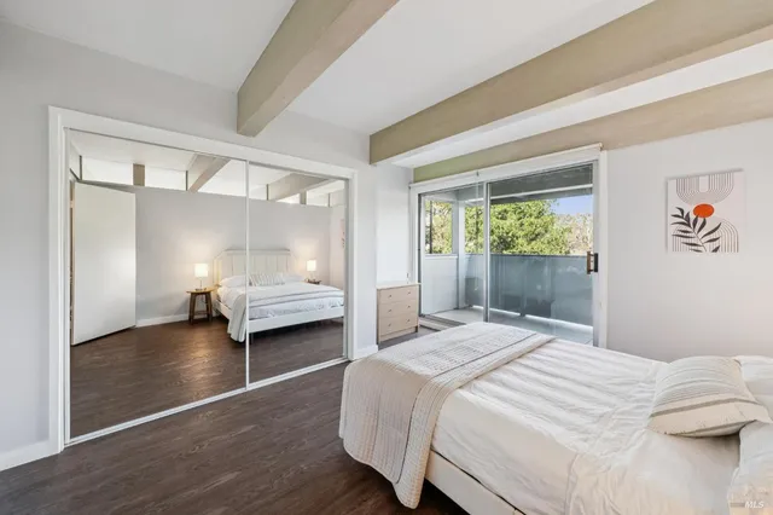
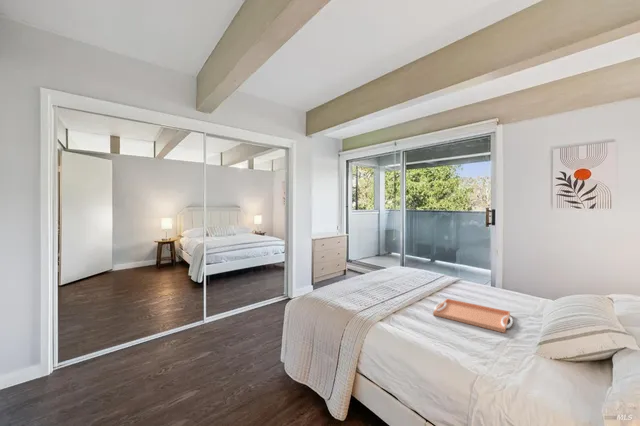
+ serving tray [432,298,514,334]
